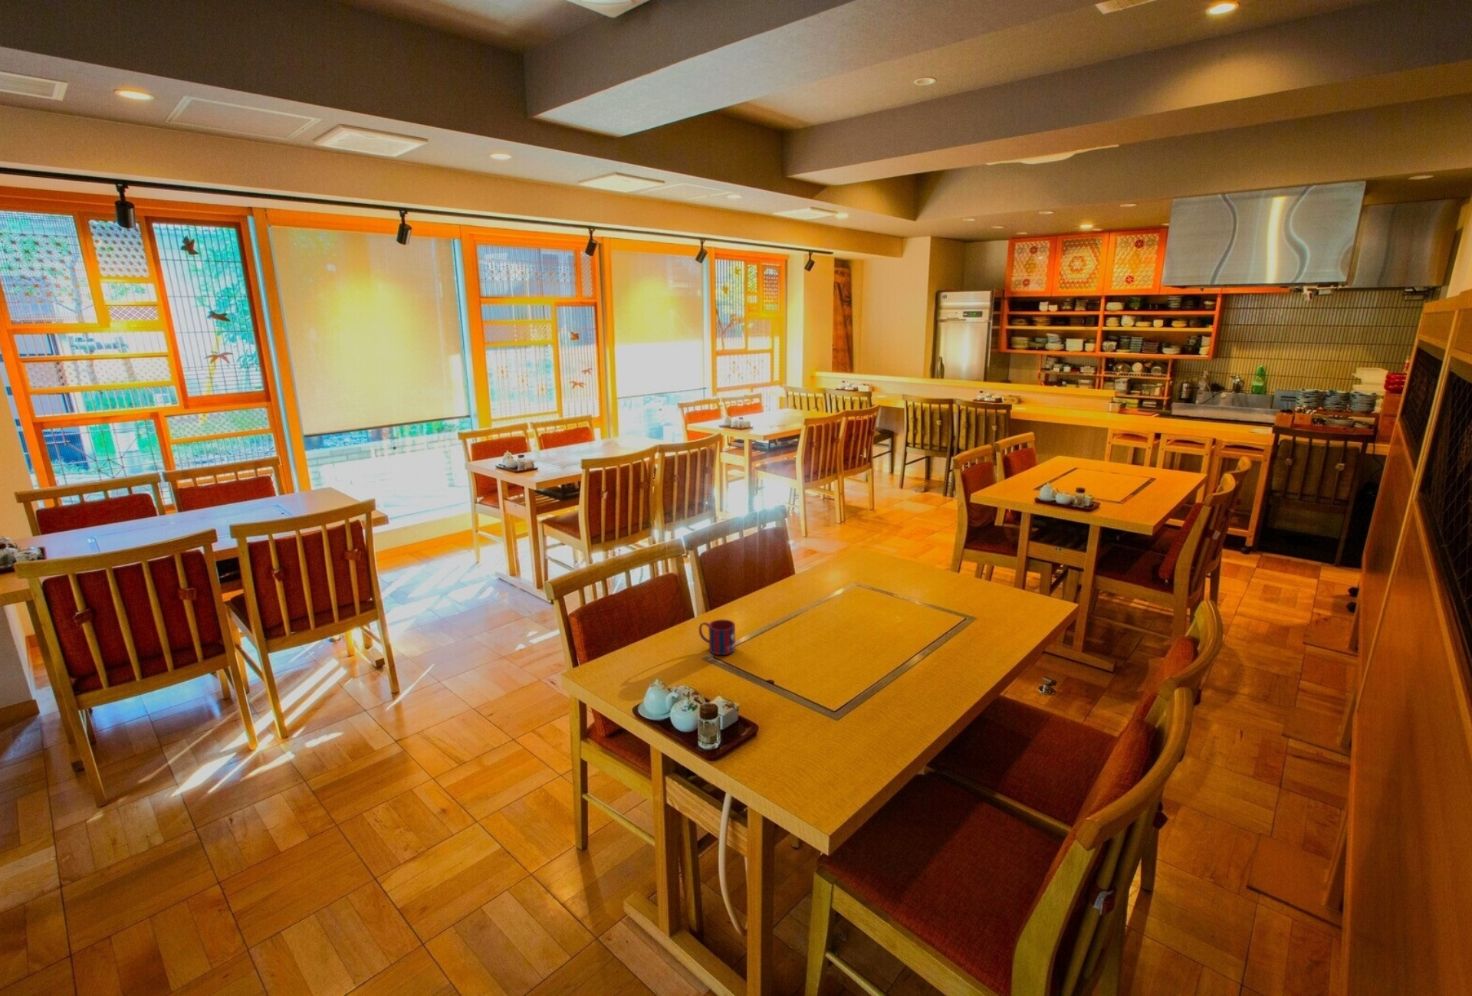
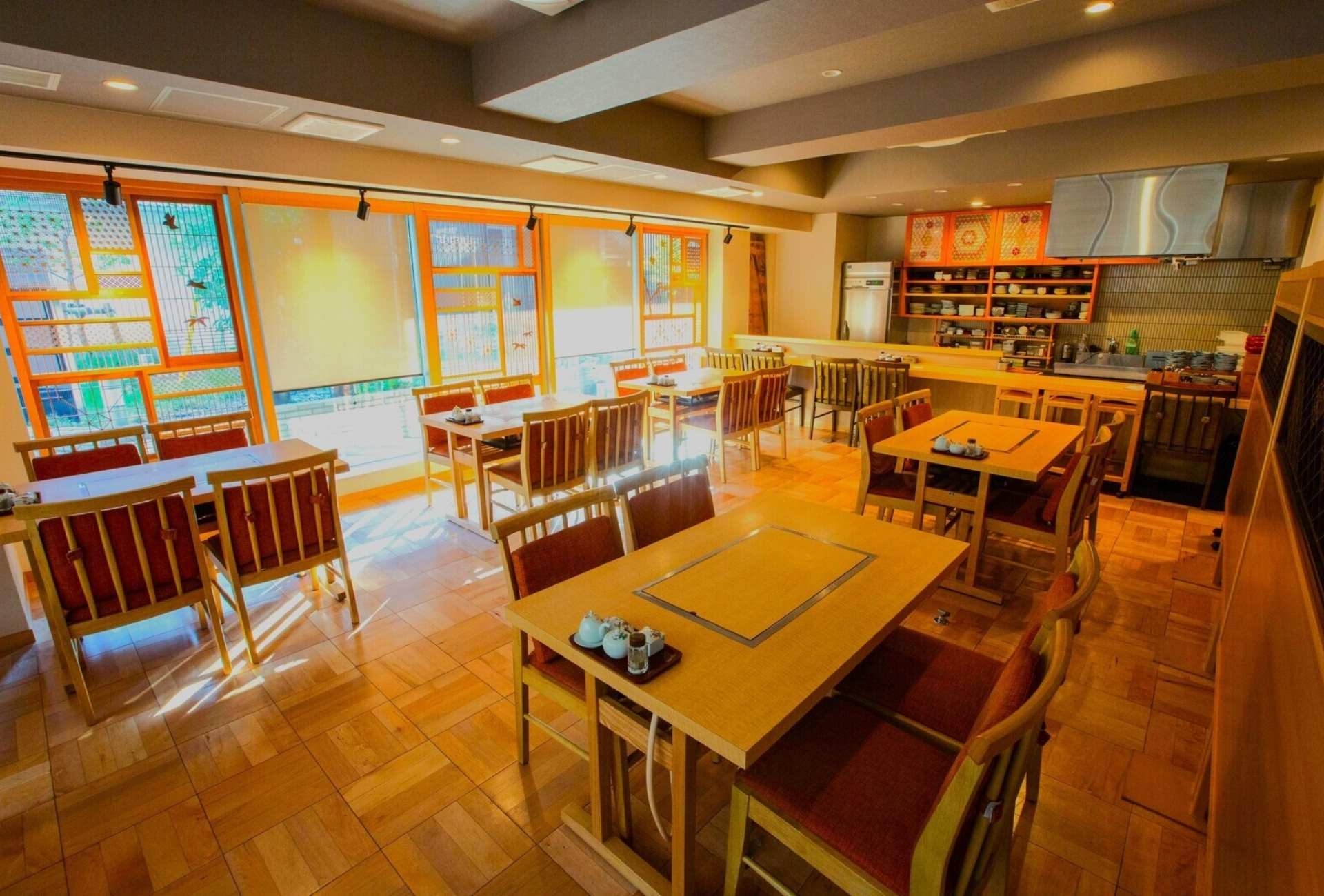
- mug [698,619,736,656]
